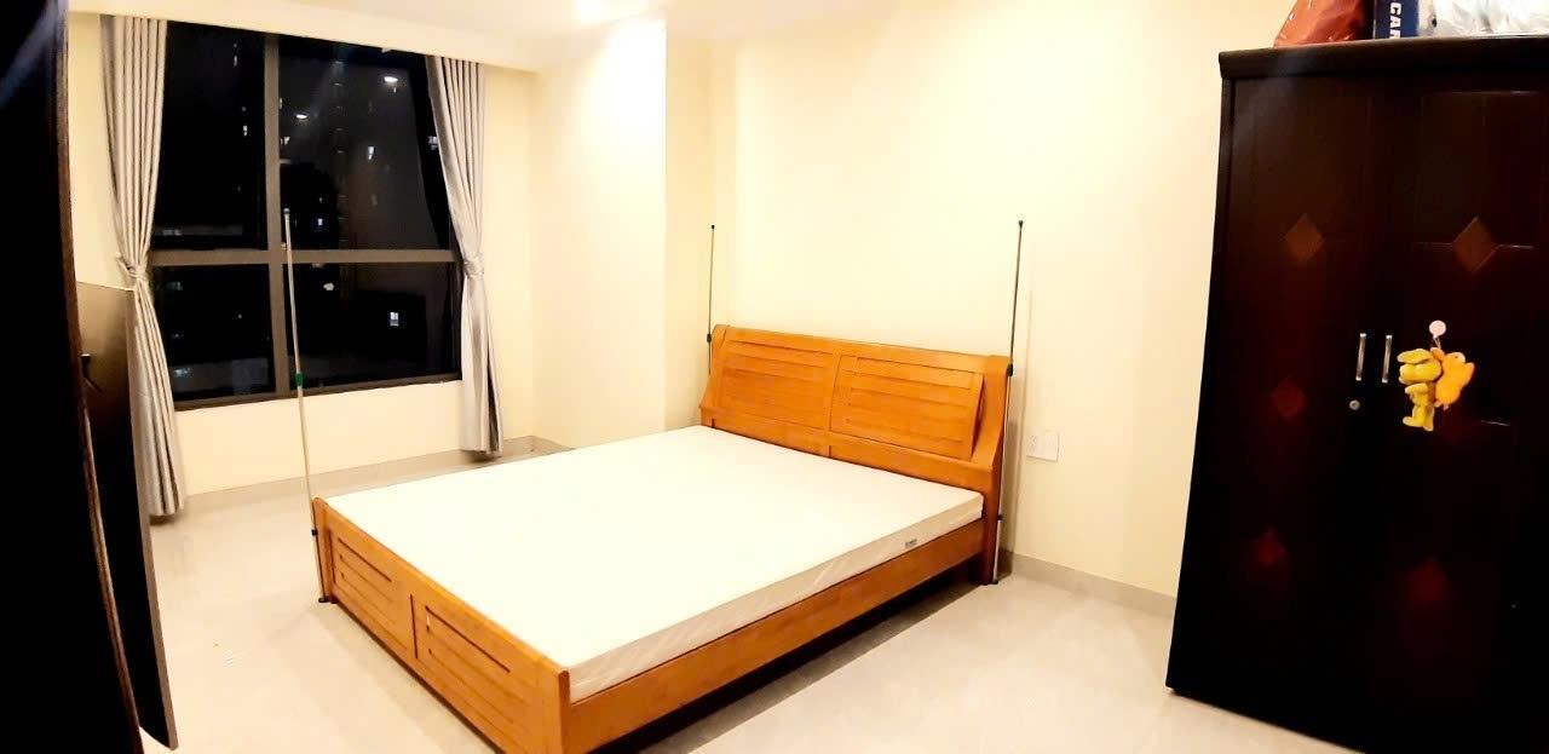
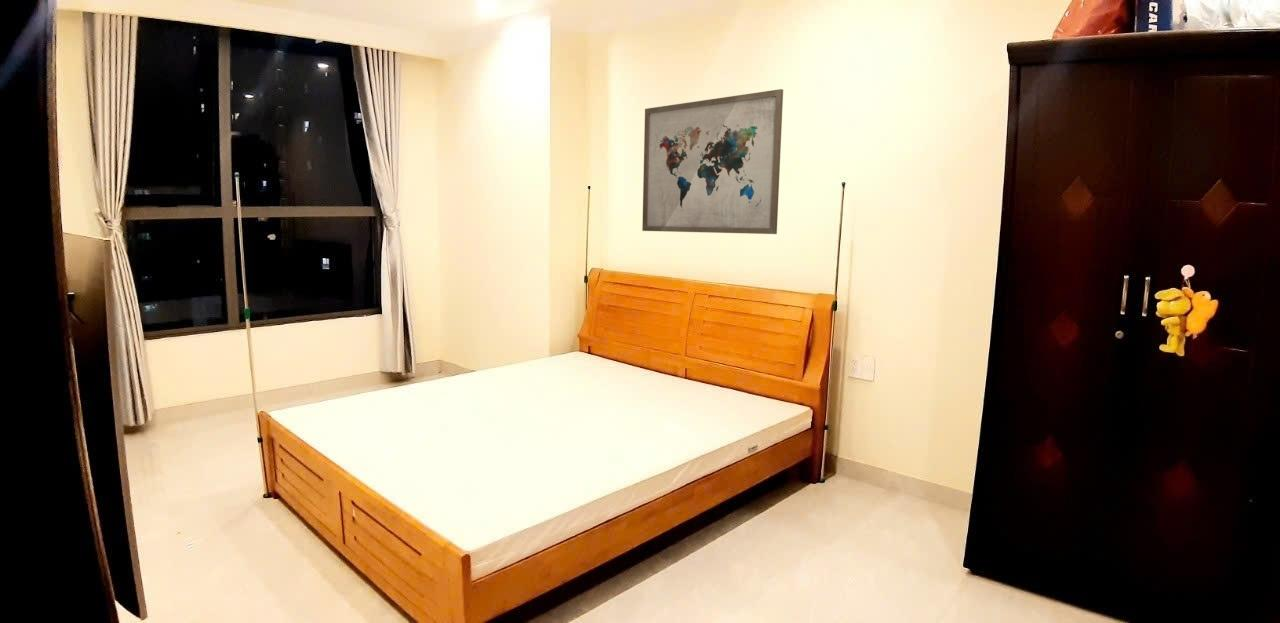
+ wall art [641,88,784,235]
